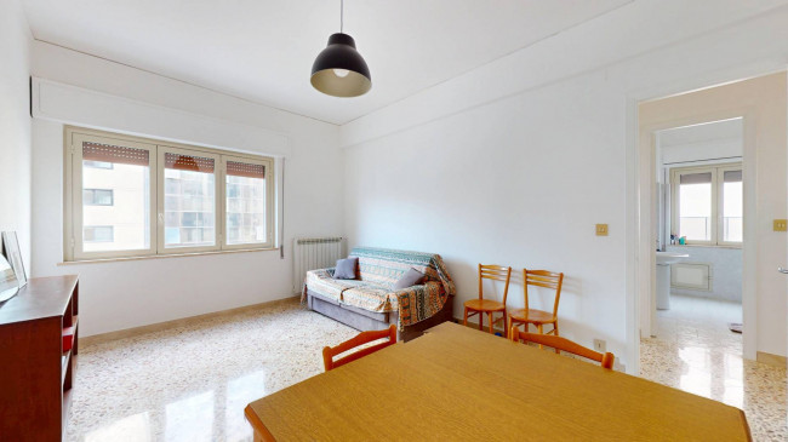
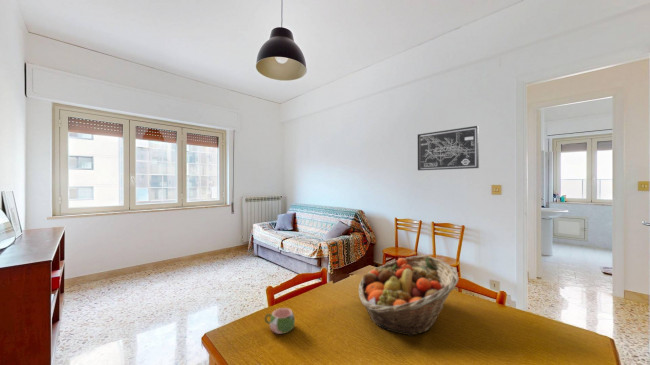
+ fruit basket [358,255,459,337]
+ mug [264,307,296,335]
+ wall art [417,125,480,171]
